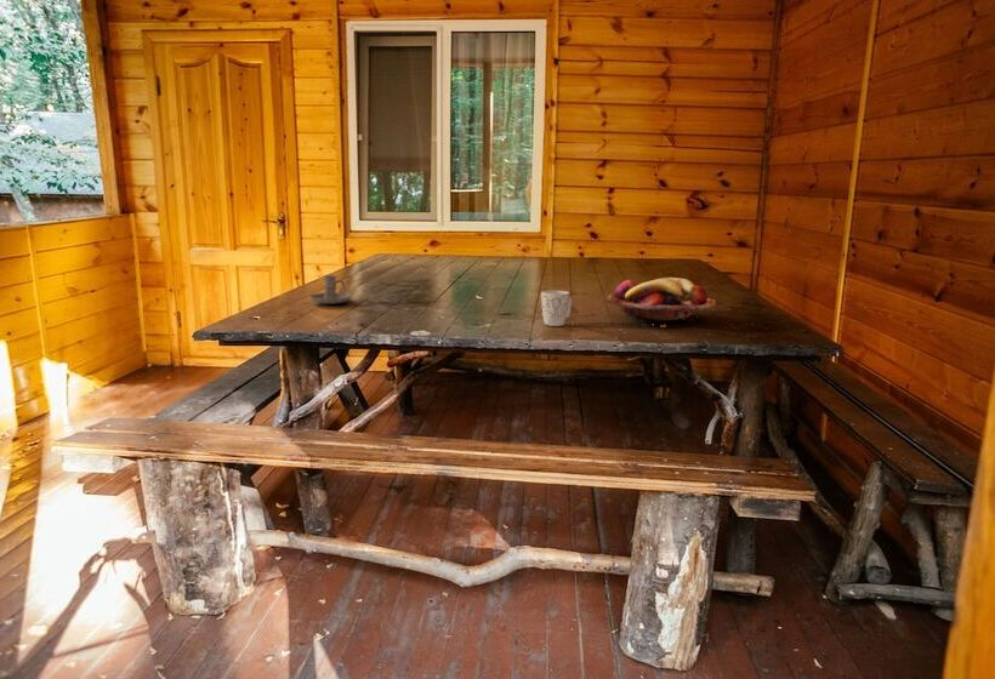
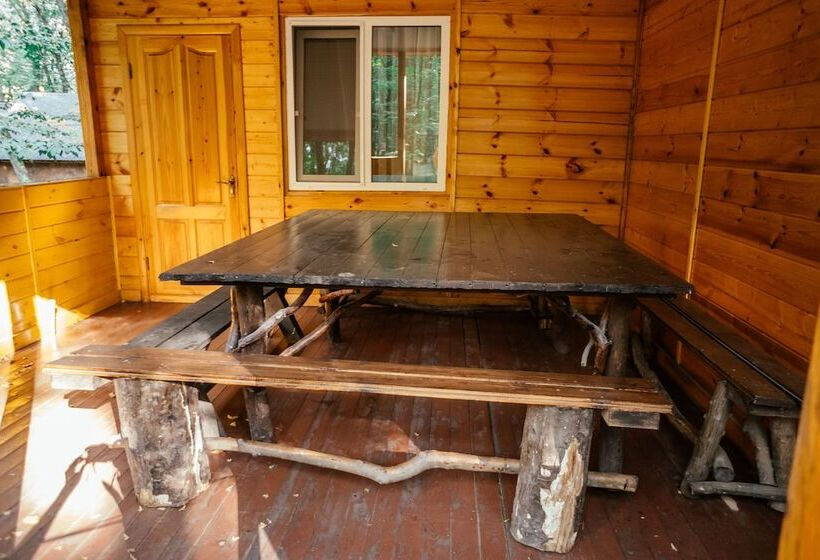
- fruit basket [605,276,717,327]
- mug [540,289,573,327]
- candle holder [308,274,353,306]
